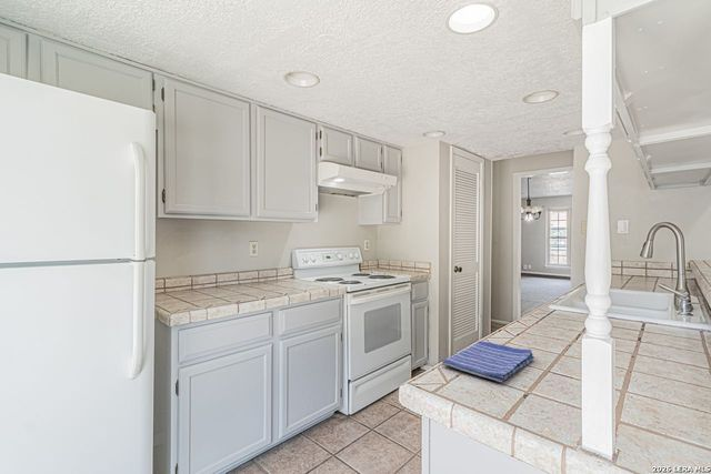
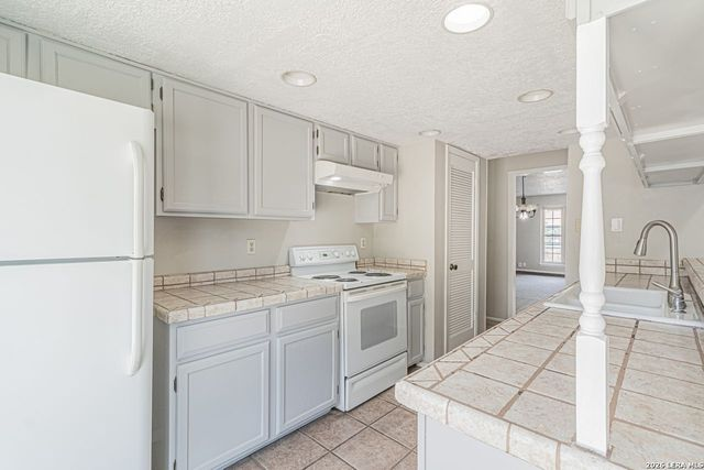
- dish towel [440,340,535,383]
